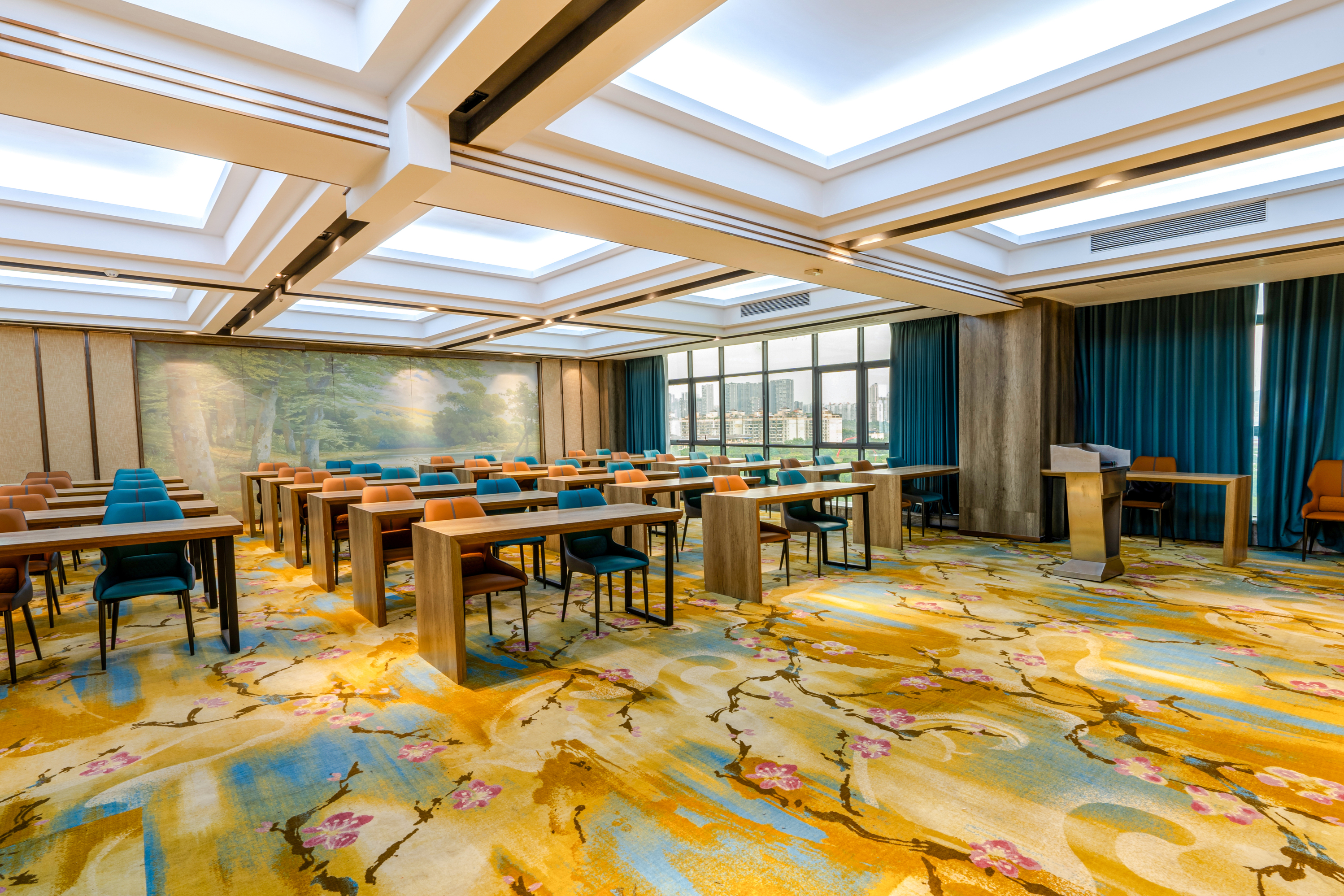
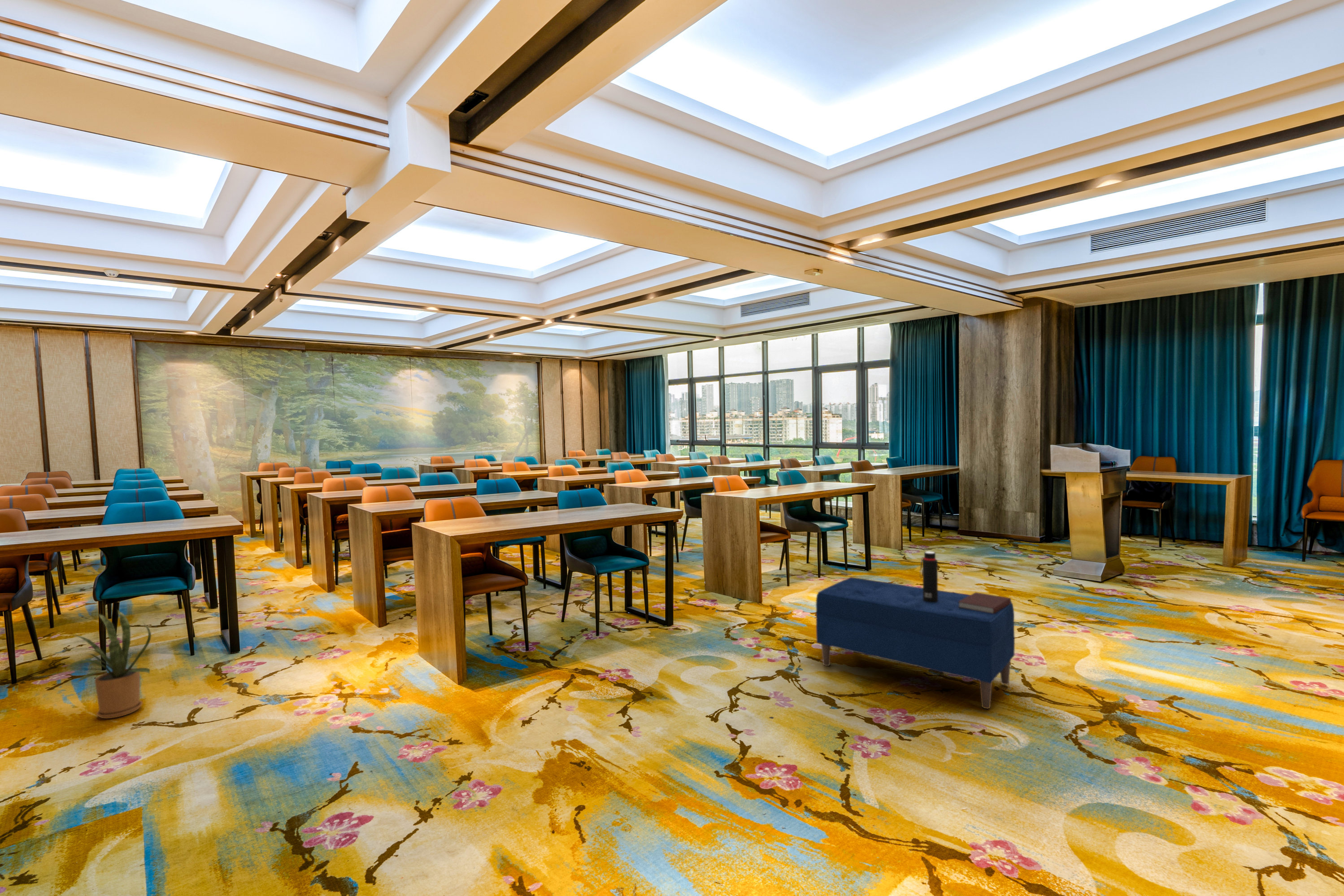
+ bench [815,577,1015,709]
+ notebook [958,592,1012,614]
+ house plant [62,609,152,719]
+ water bottle [919,551,938,602]
